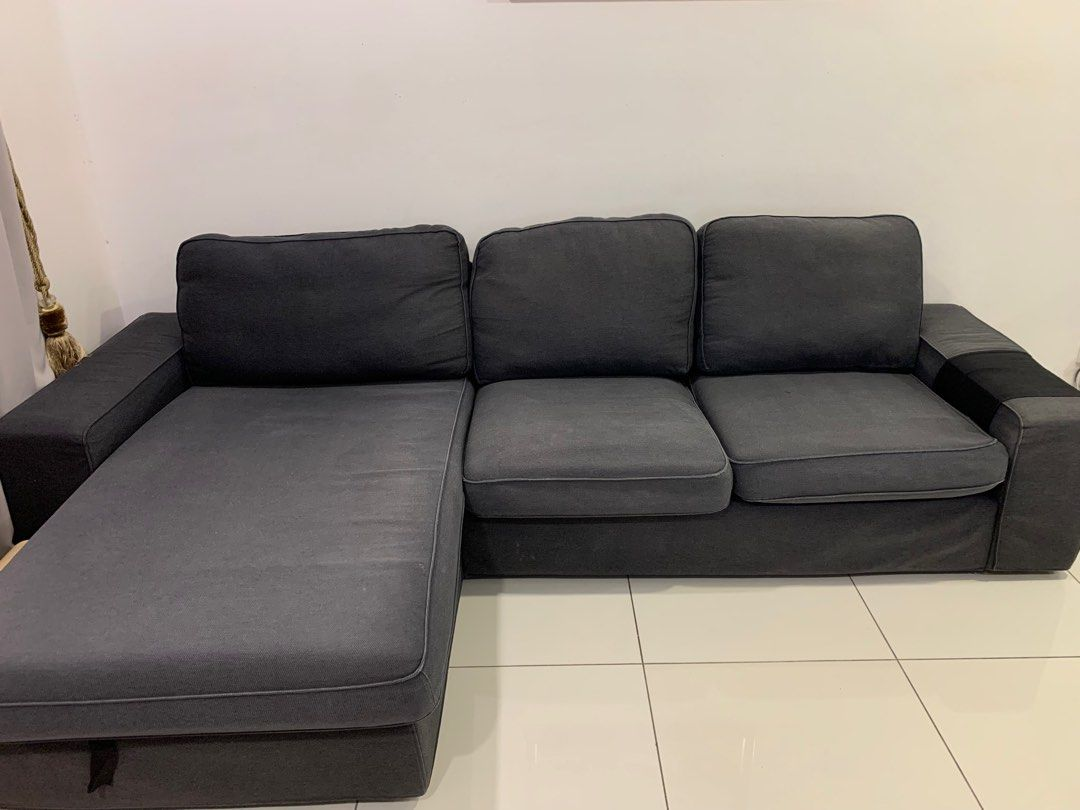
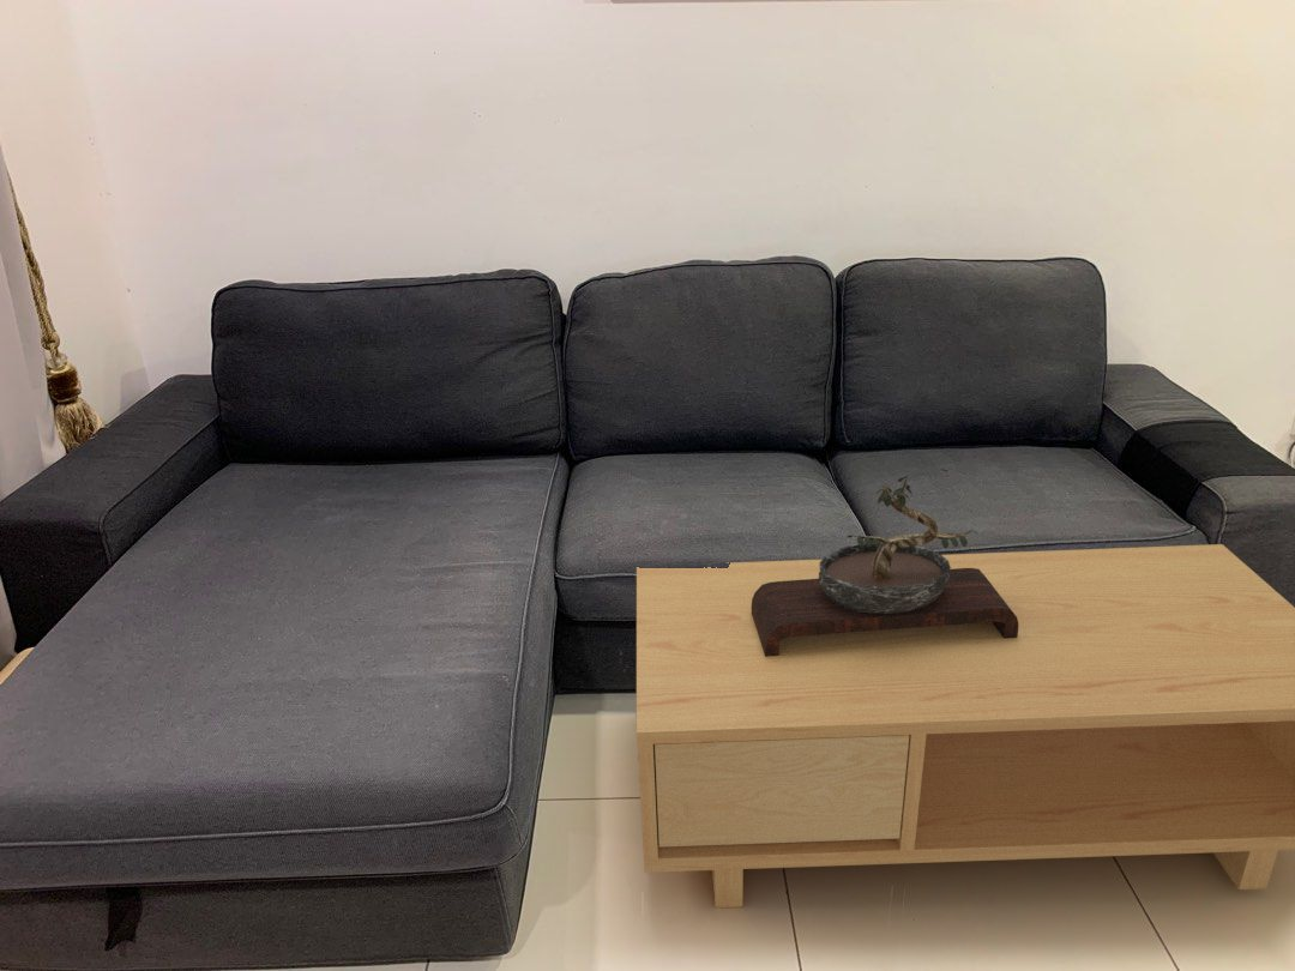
+ bonsai tree [752,475,1019,657]
+ coffee table [636,543,1295,909]
